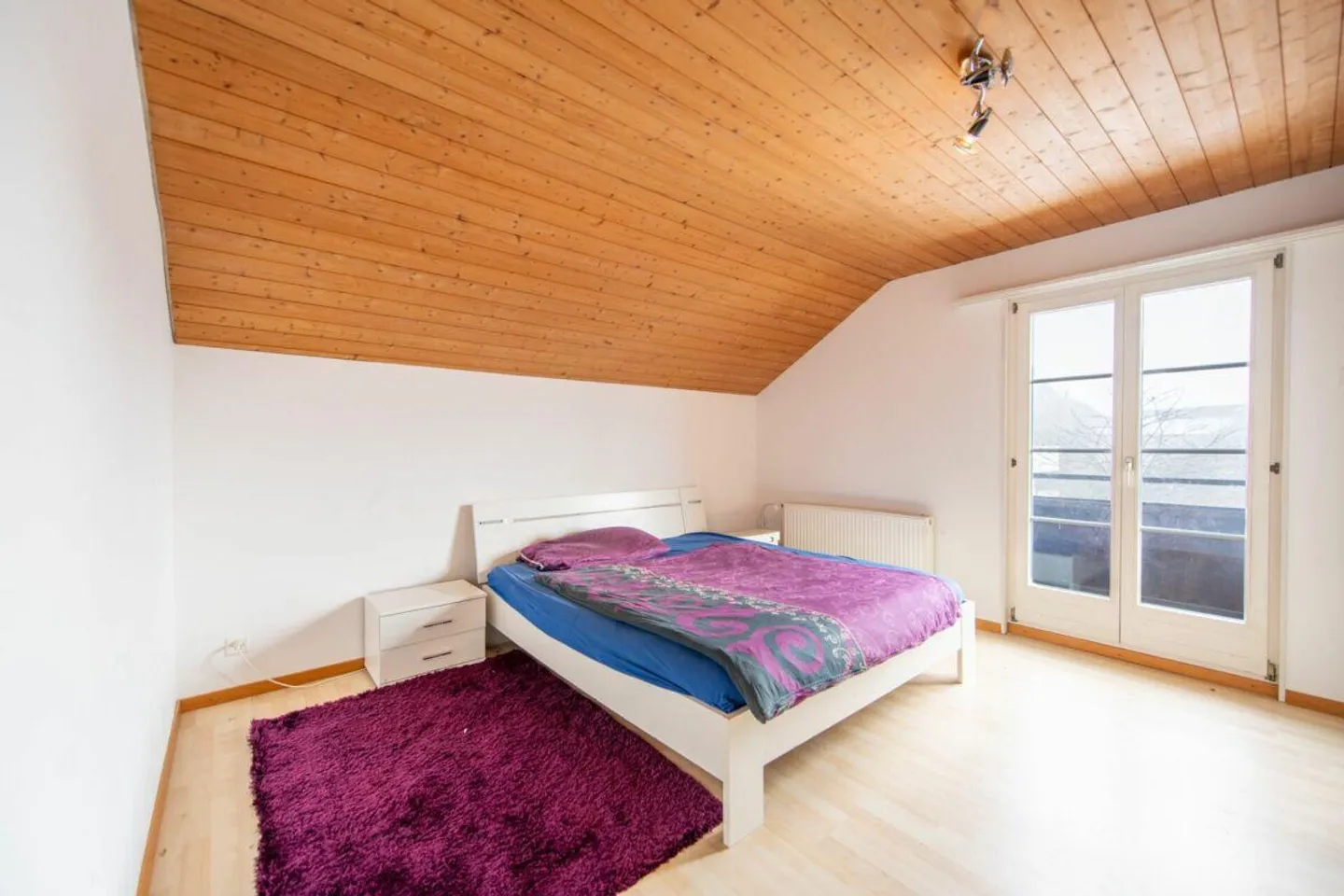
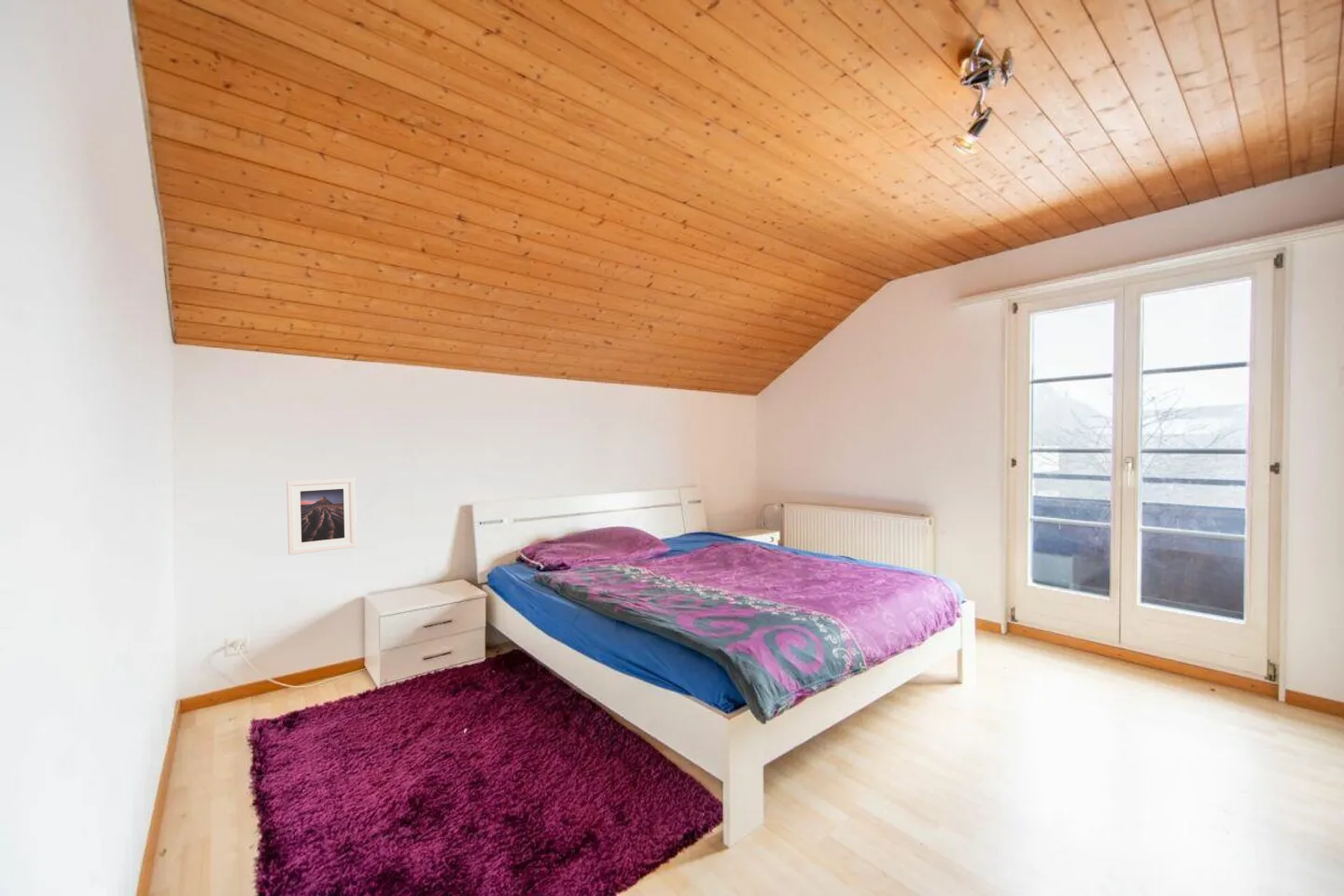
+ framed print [286,477,357,555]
